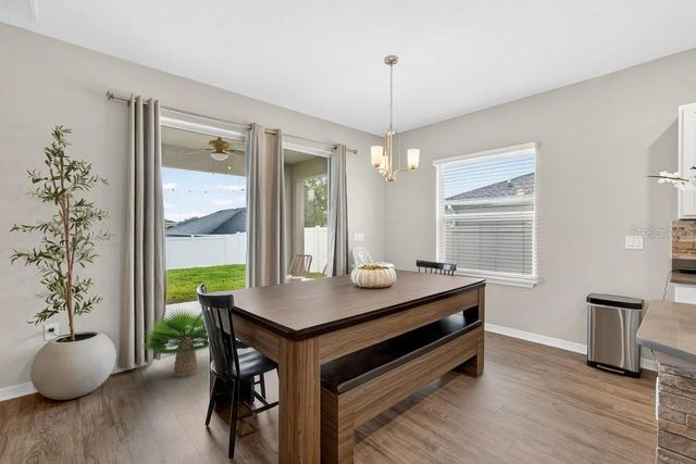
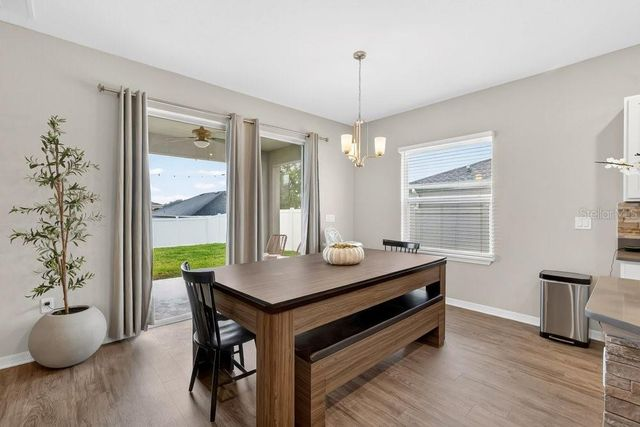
- potted plant [141,308,210,378]
